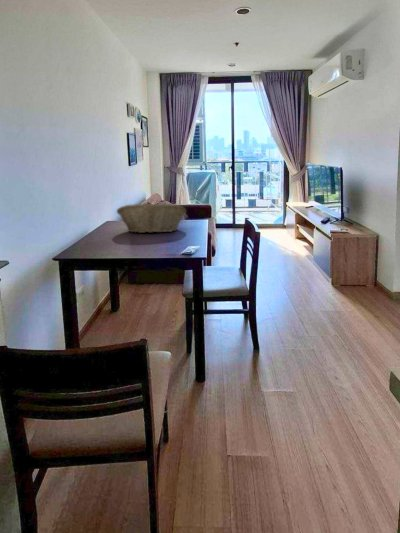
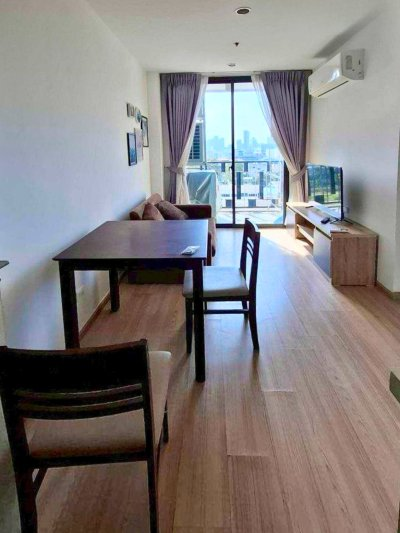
- fruit basket [116,203,187,234]
